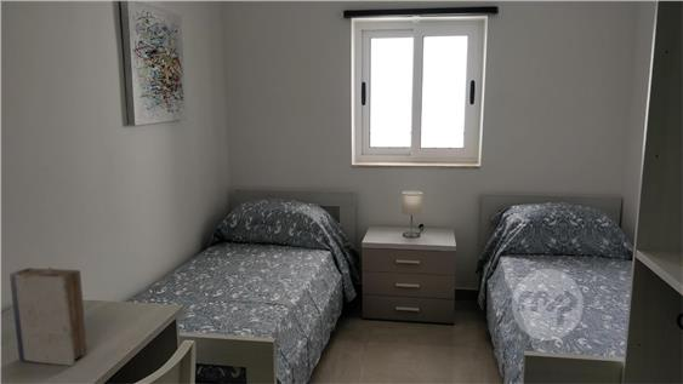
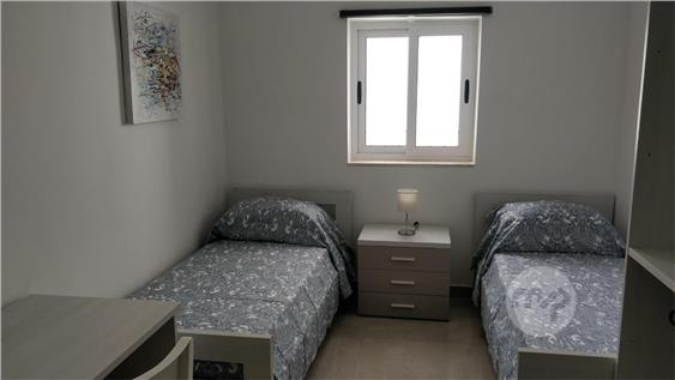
- book [8,265,89,367]
